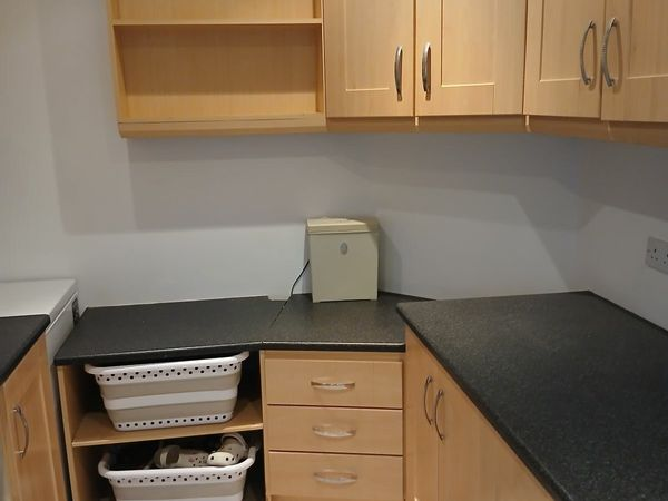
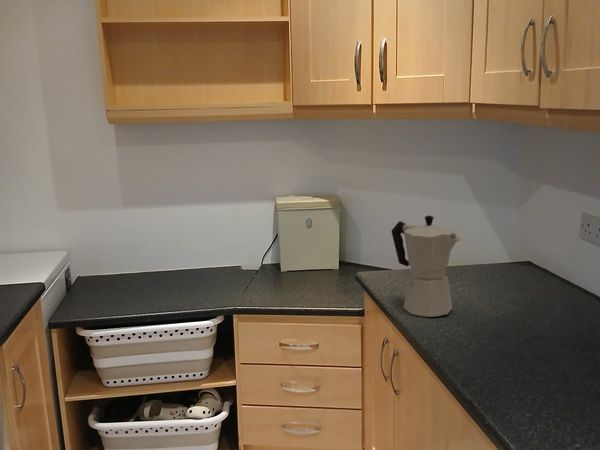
+ moka pot [391,214,461,318]
